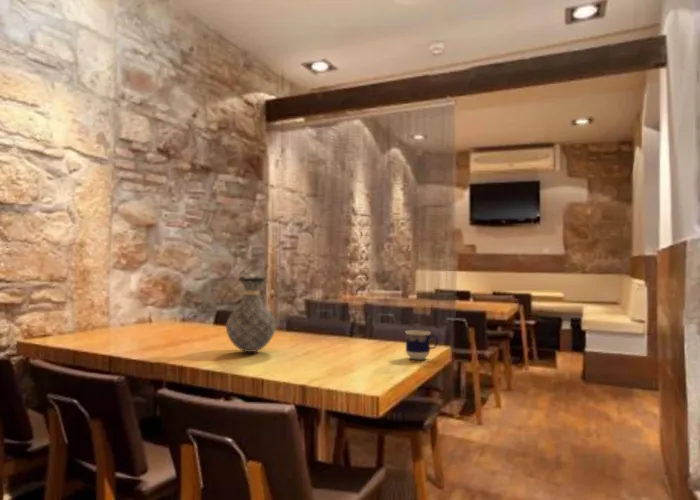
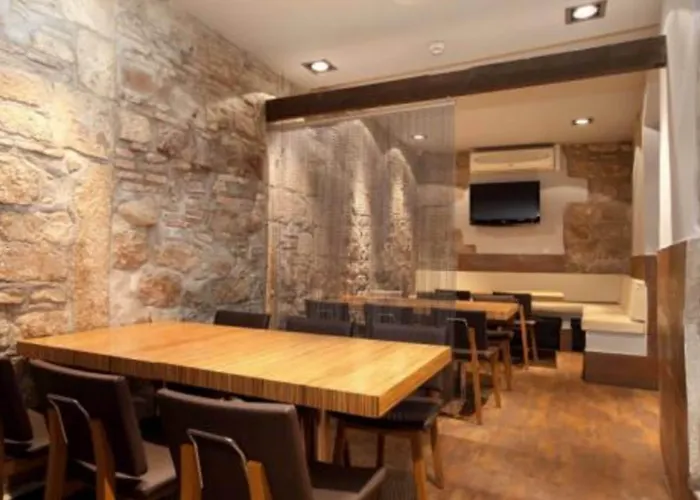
- cup [404,329,439,361]
- vase [225,277,277,353]
